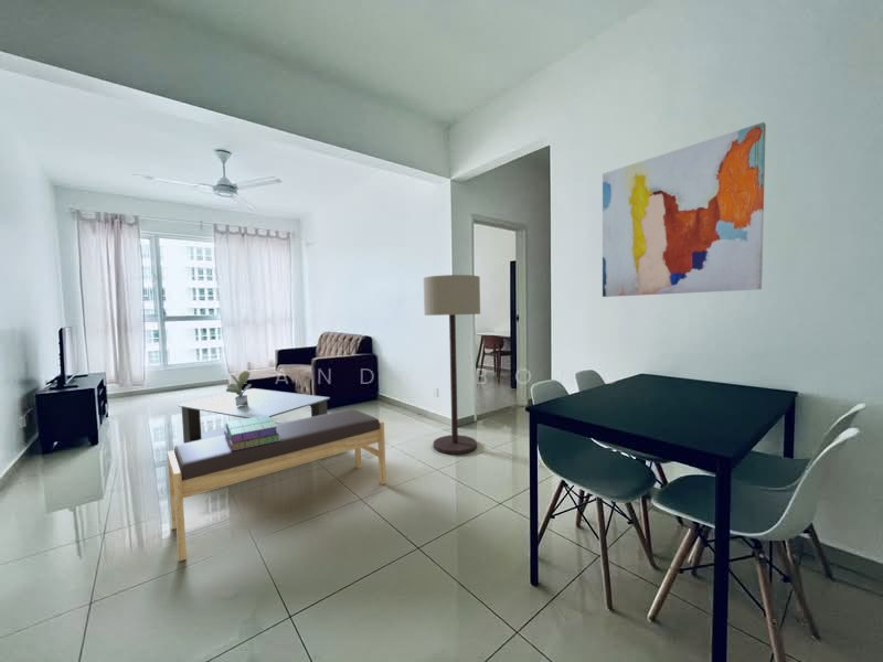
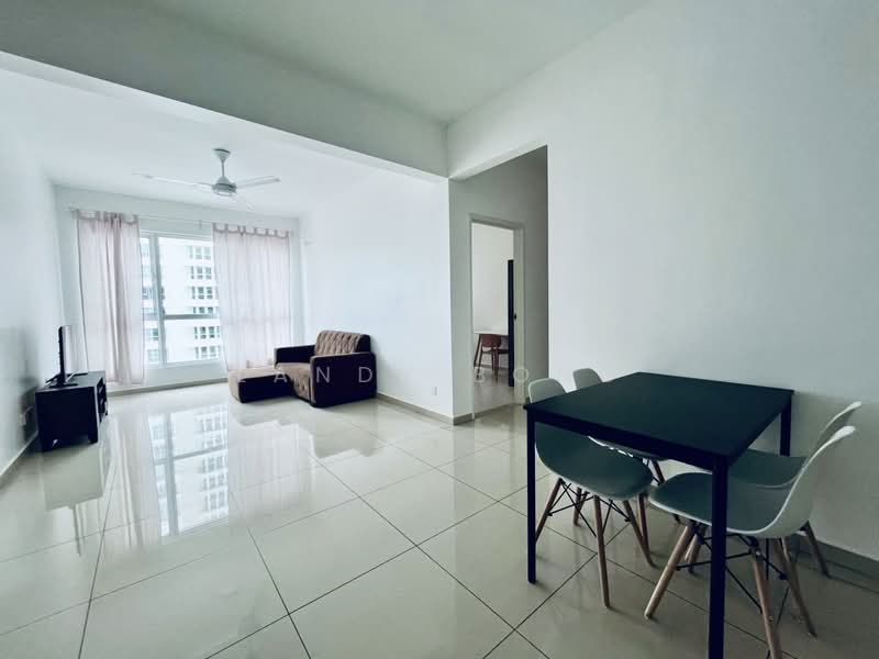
- wall art [602,121,767,298]
- coffee table [177,387,331,444]
- potted plant [225,370,253,406]
- bench [167,408,387,563]
- stack of books [224,415,280,450]
- floor lamp [423,274,481,456]
